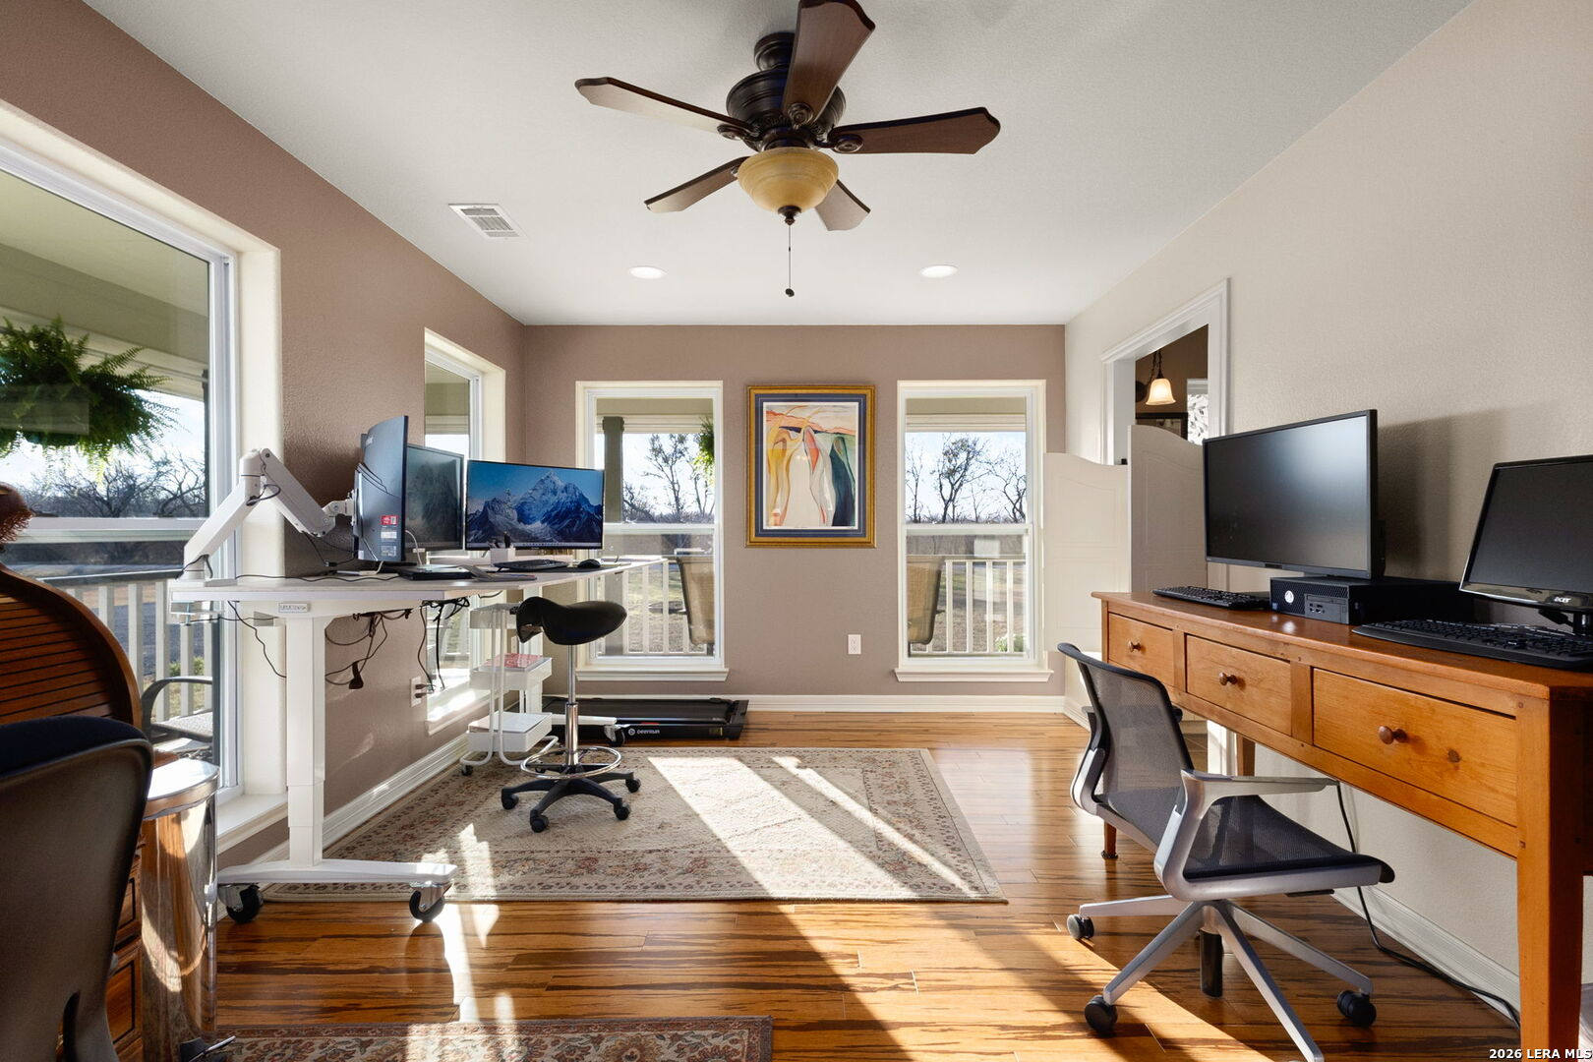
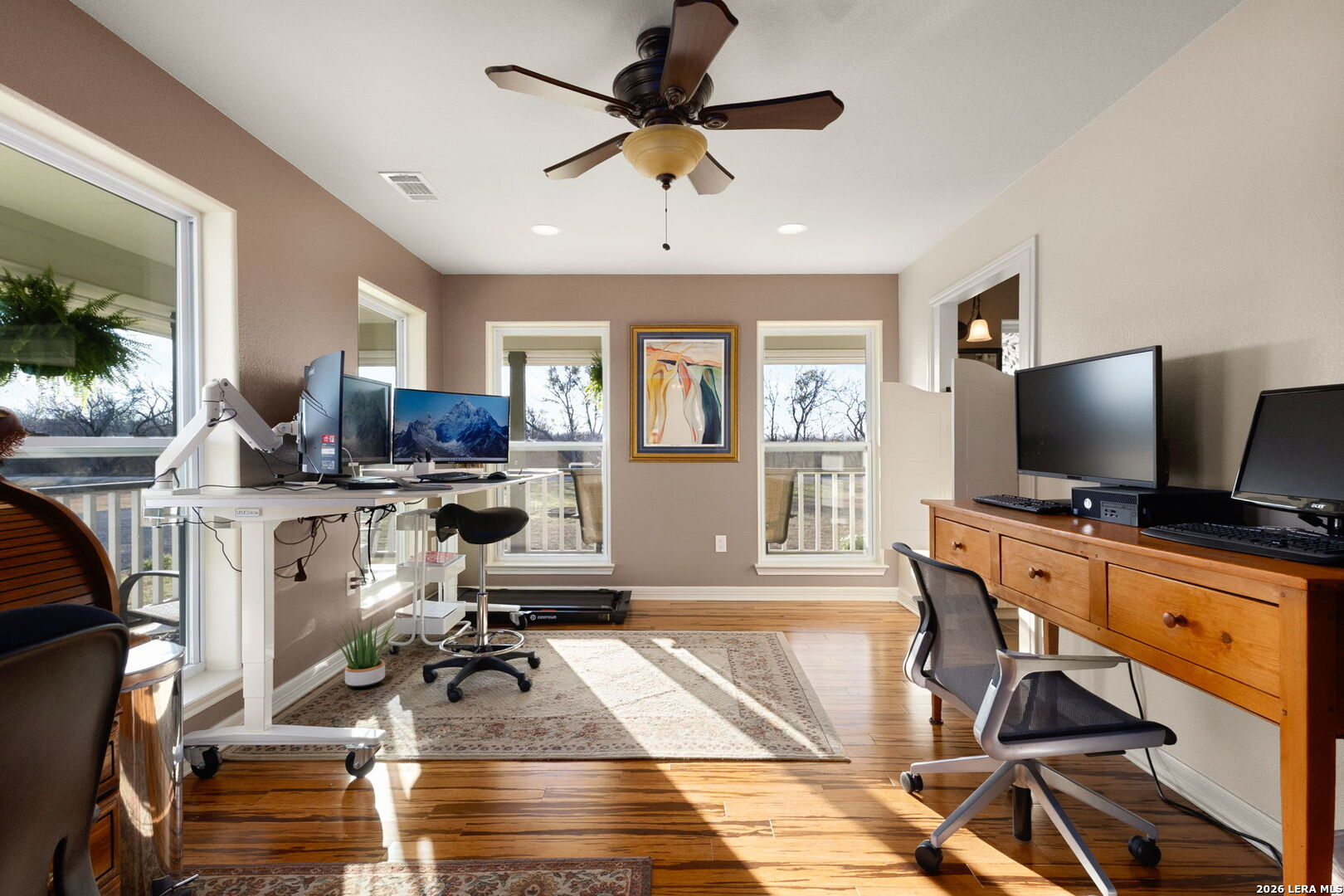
+ potted plant [332,616,395,688]
